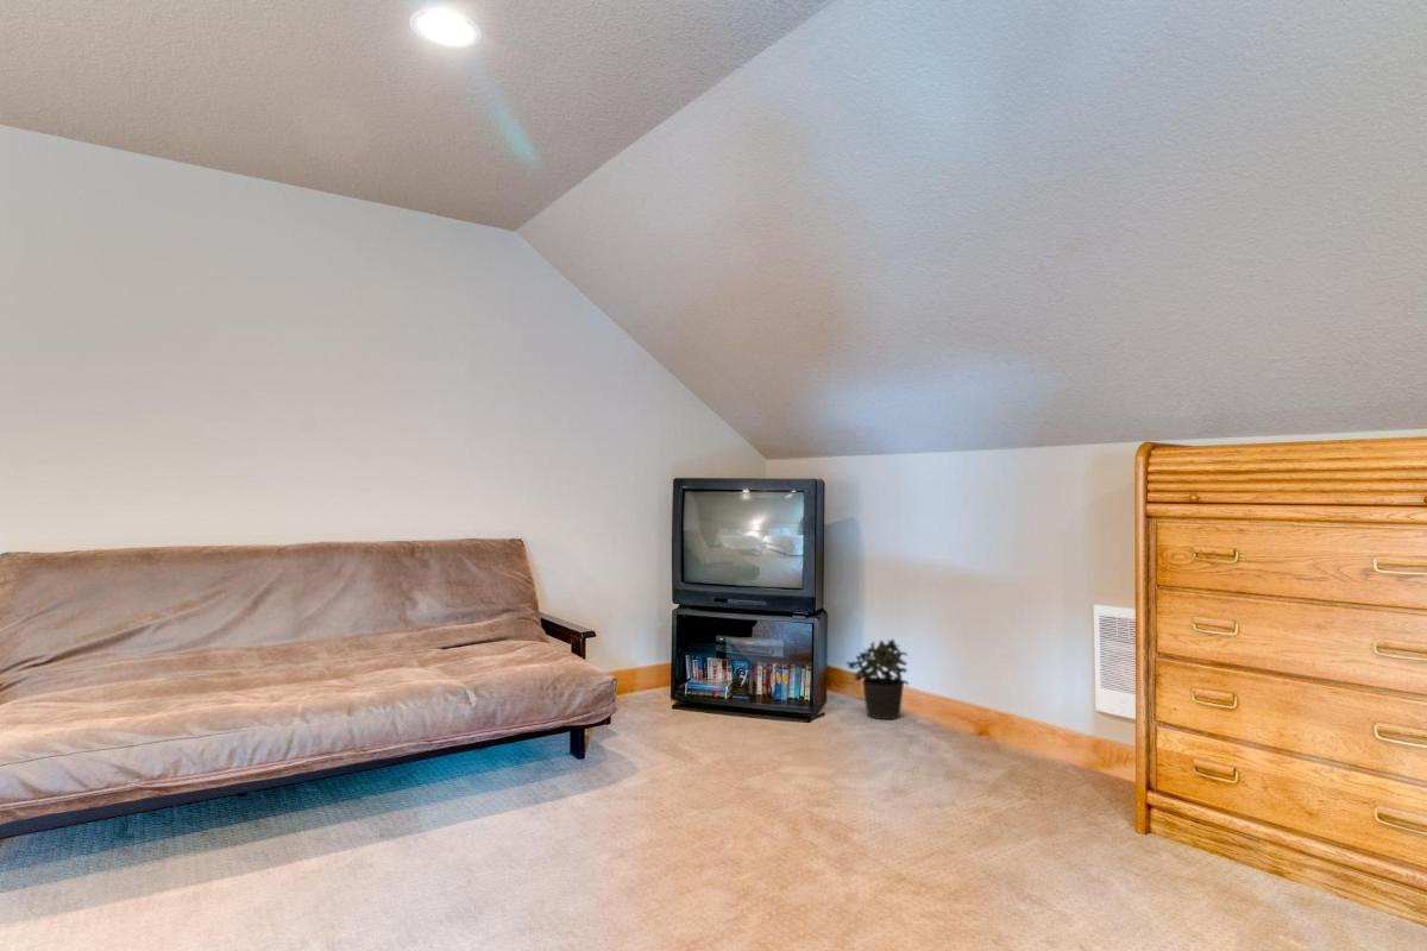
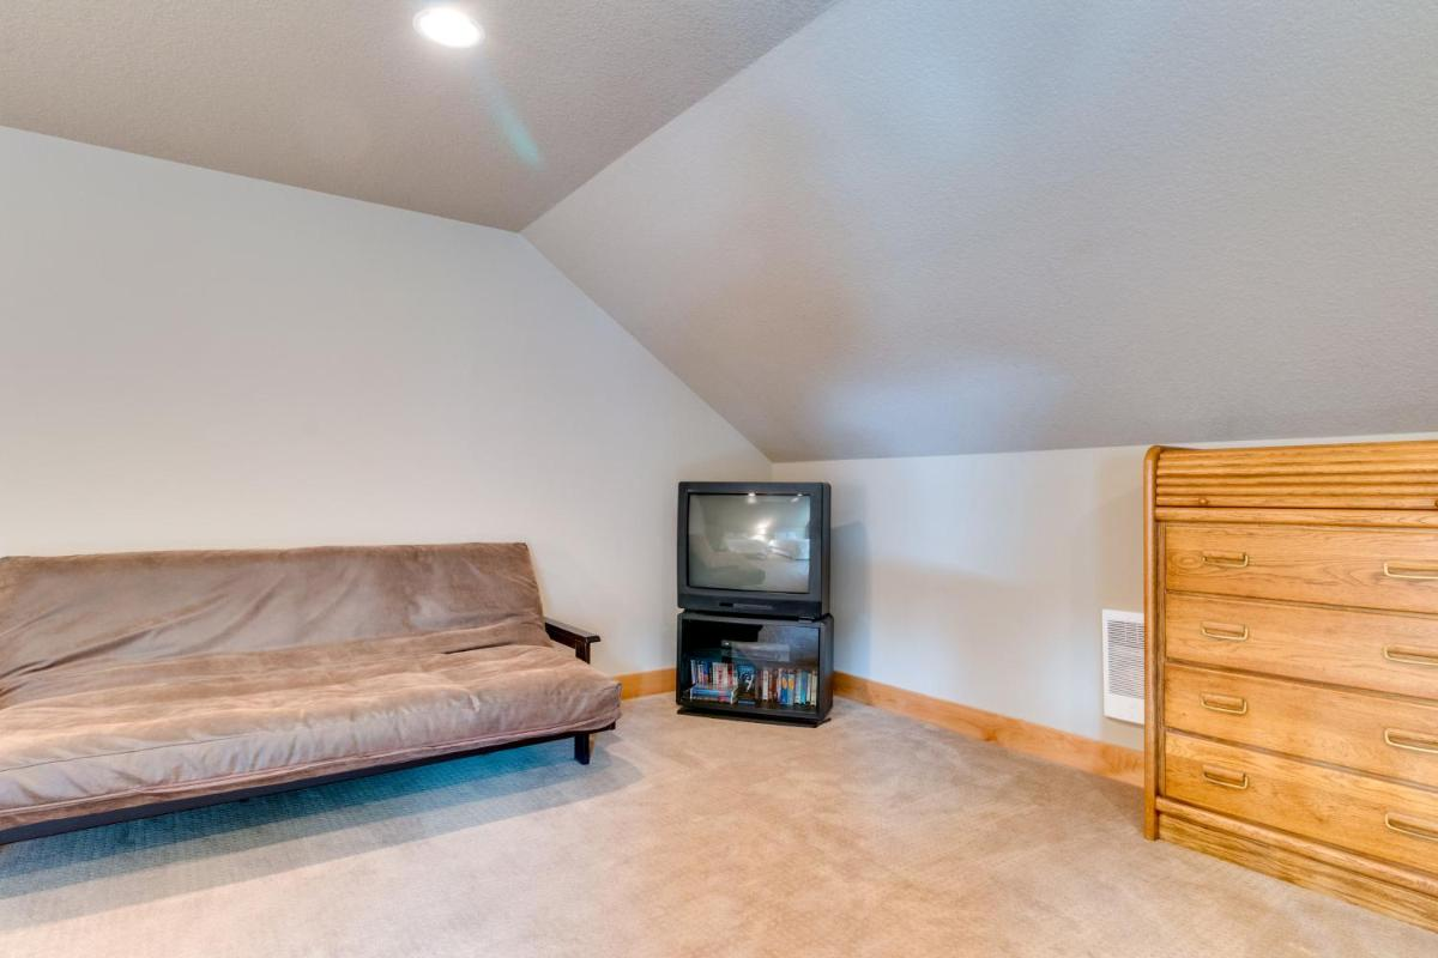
- potted plant [845,638,910,720]
